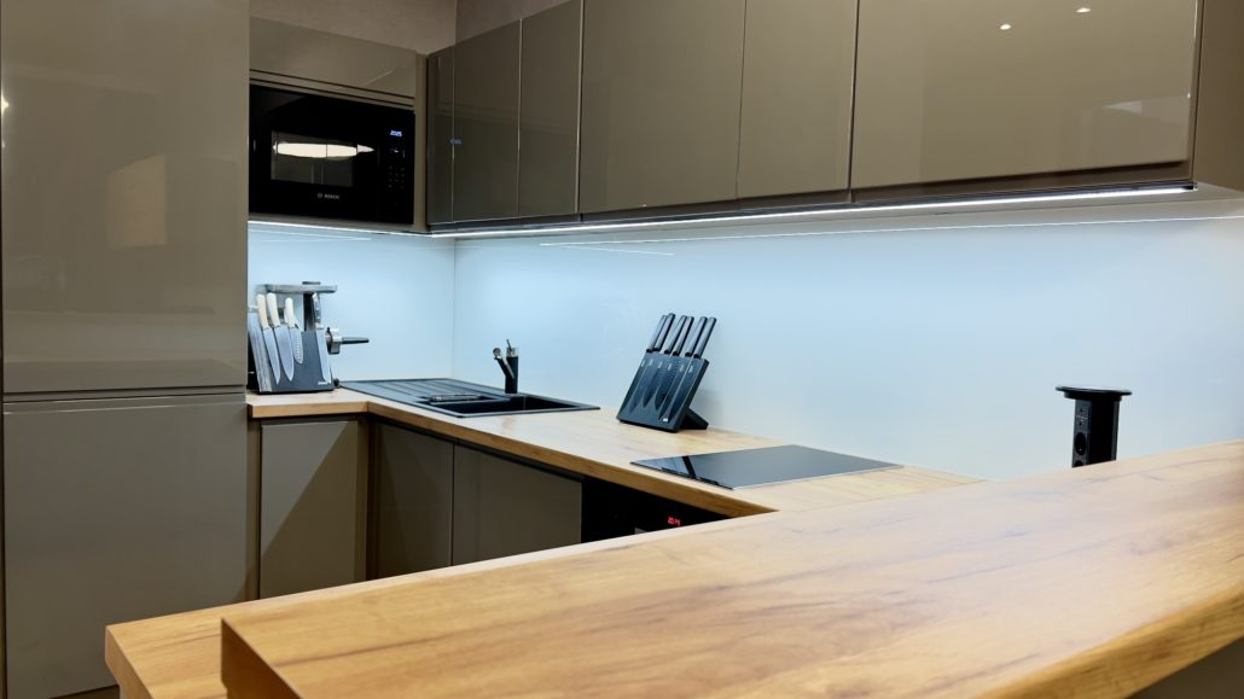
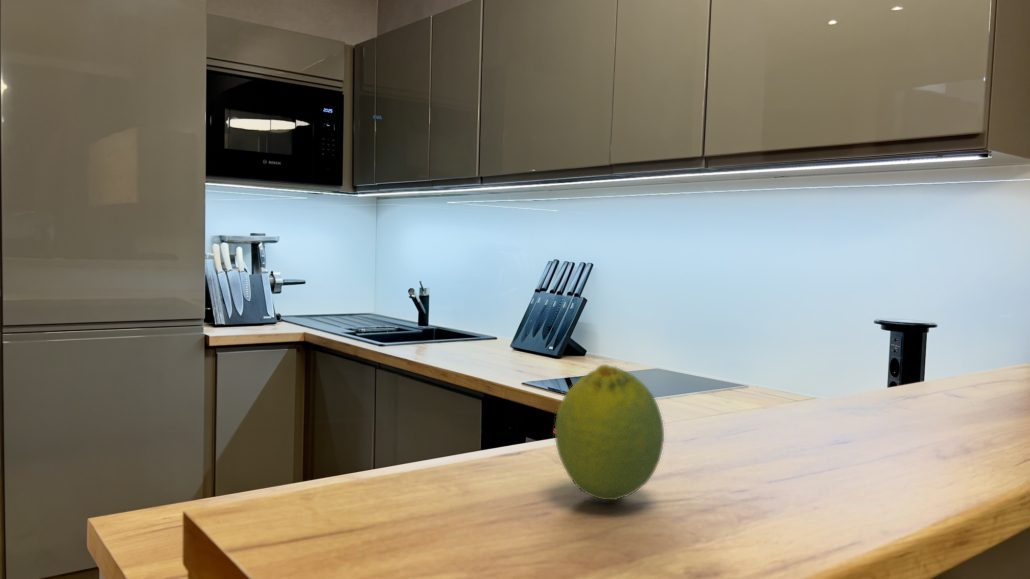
+ fruit [554,364,665,501]
